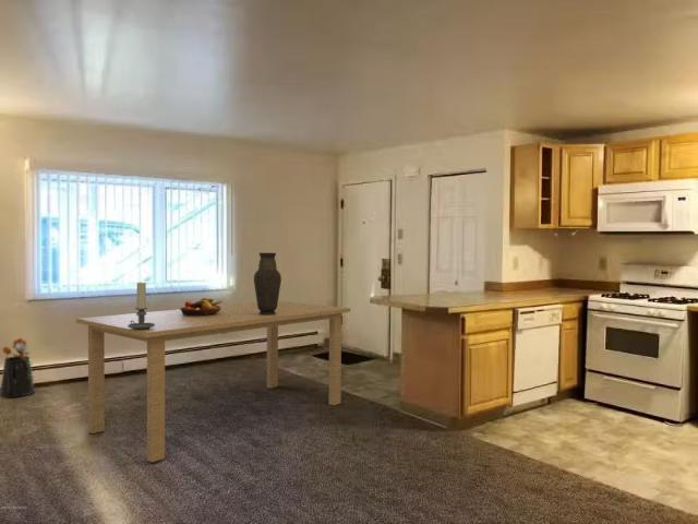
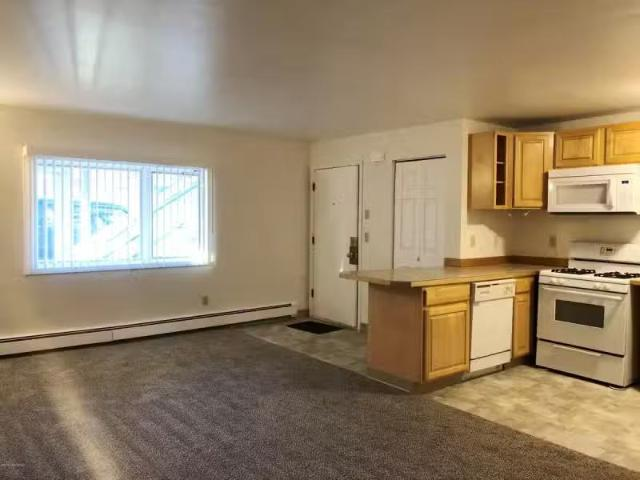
- fruit bowl [179,297,225,317]
- vase [253,252,282,315]
- watering can [0,337,36,398]
- candle holder [128,281,155,330]
- dining table [75,300,351,463]
